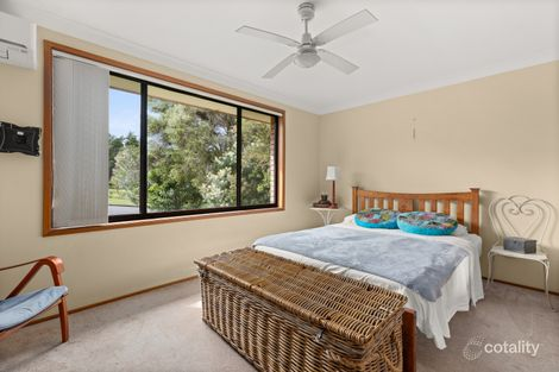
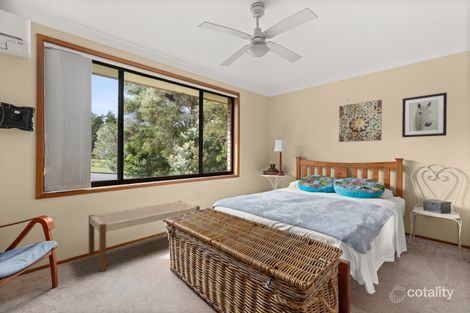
+ wall art [401,91,448,138]
+ bench [88,200,201,272]
+ wall art [338,99,383,143]
